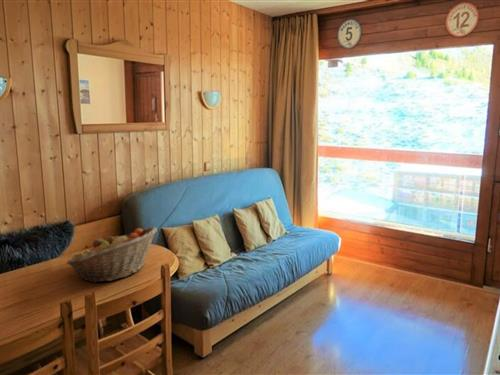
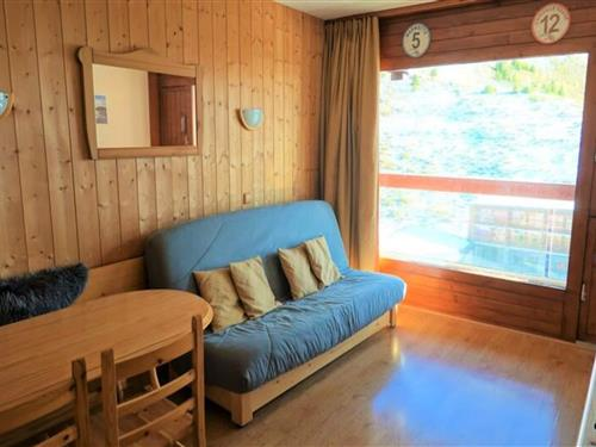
- fruit basket [66,226,158,284]
